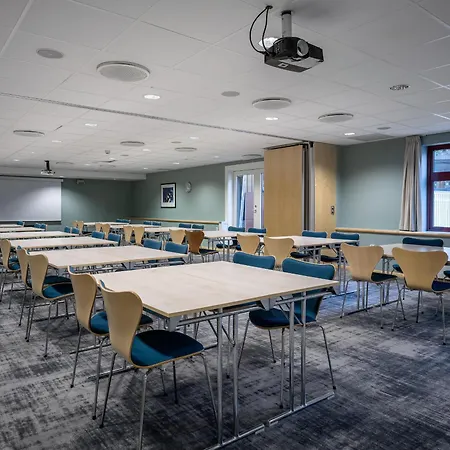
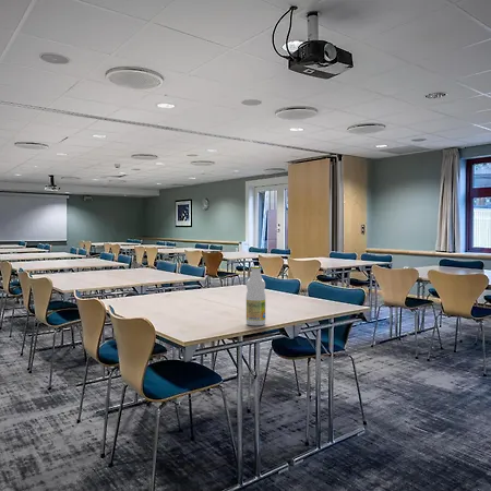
+ bottle [246,265,266,326]
